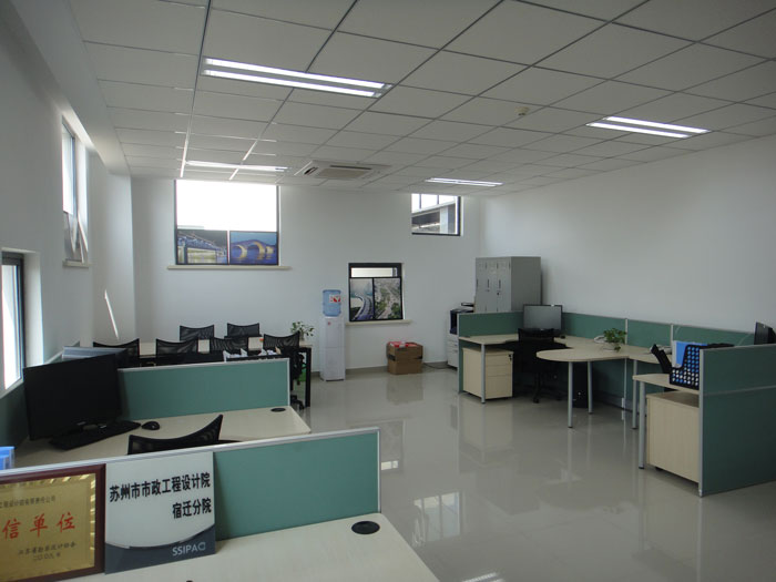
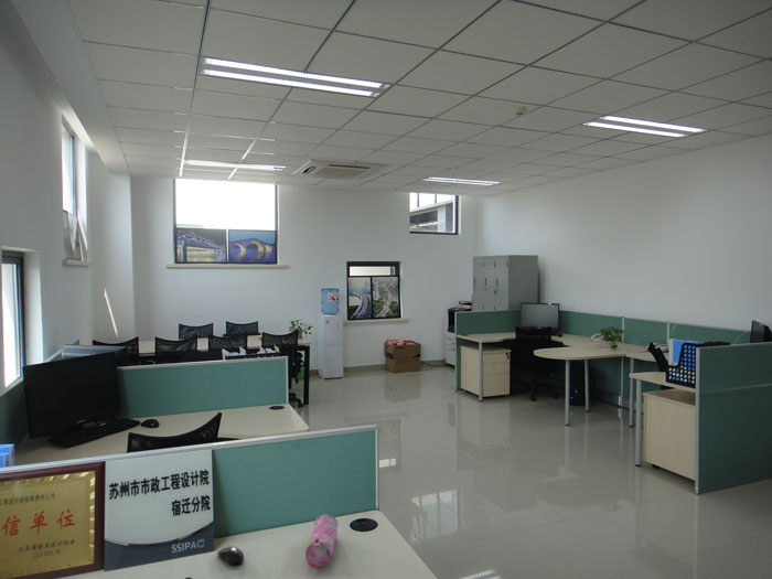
+ computer mouse [216,545,245,566]
+ pencil case [304,513,339,569]
